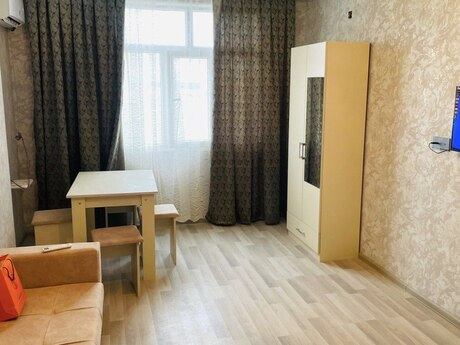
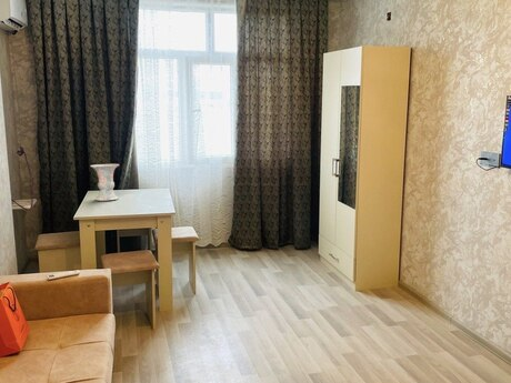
+ vase [89,163,120,202]
